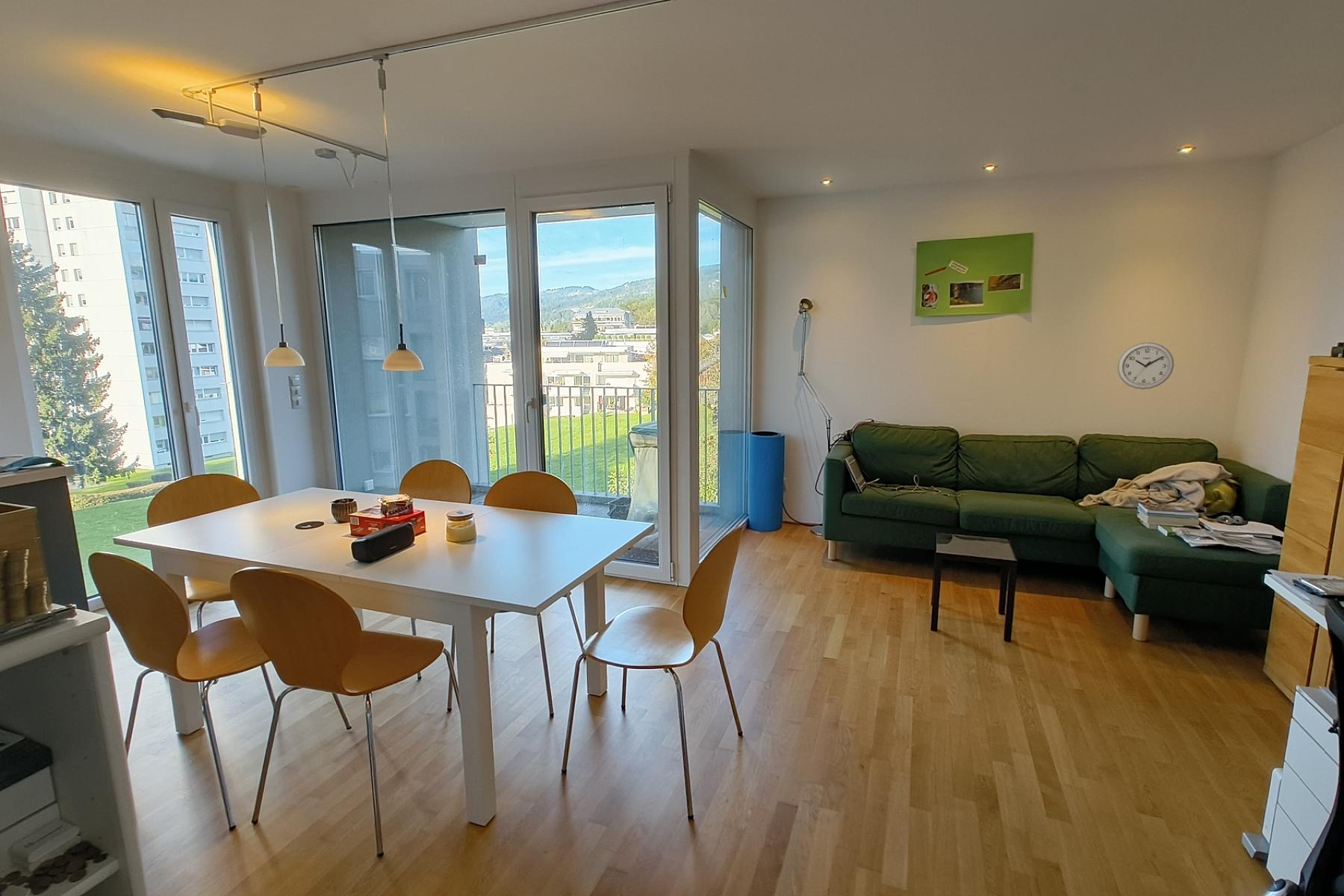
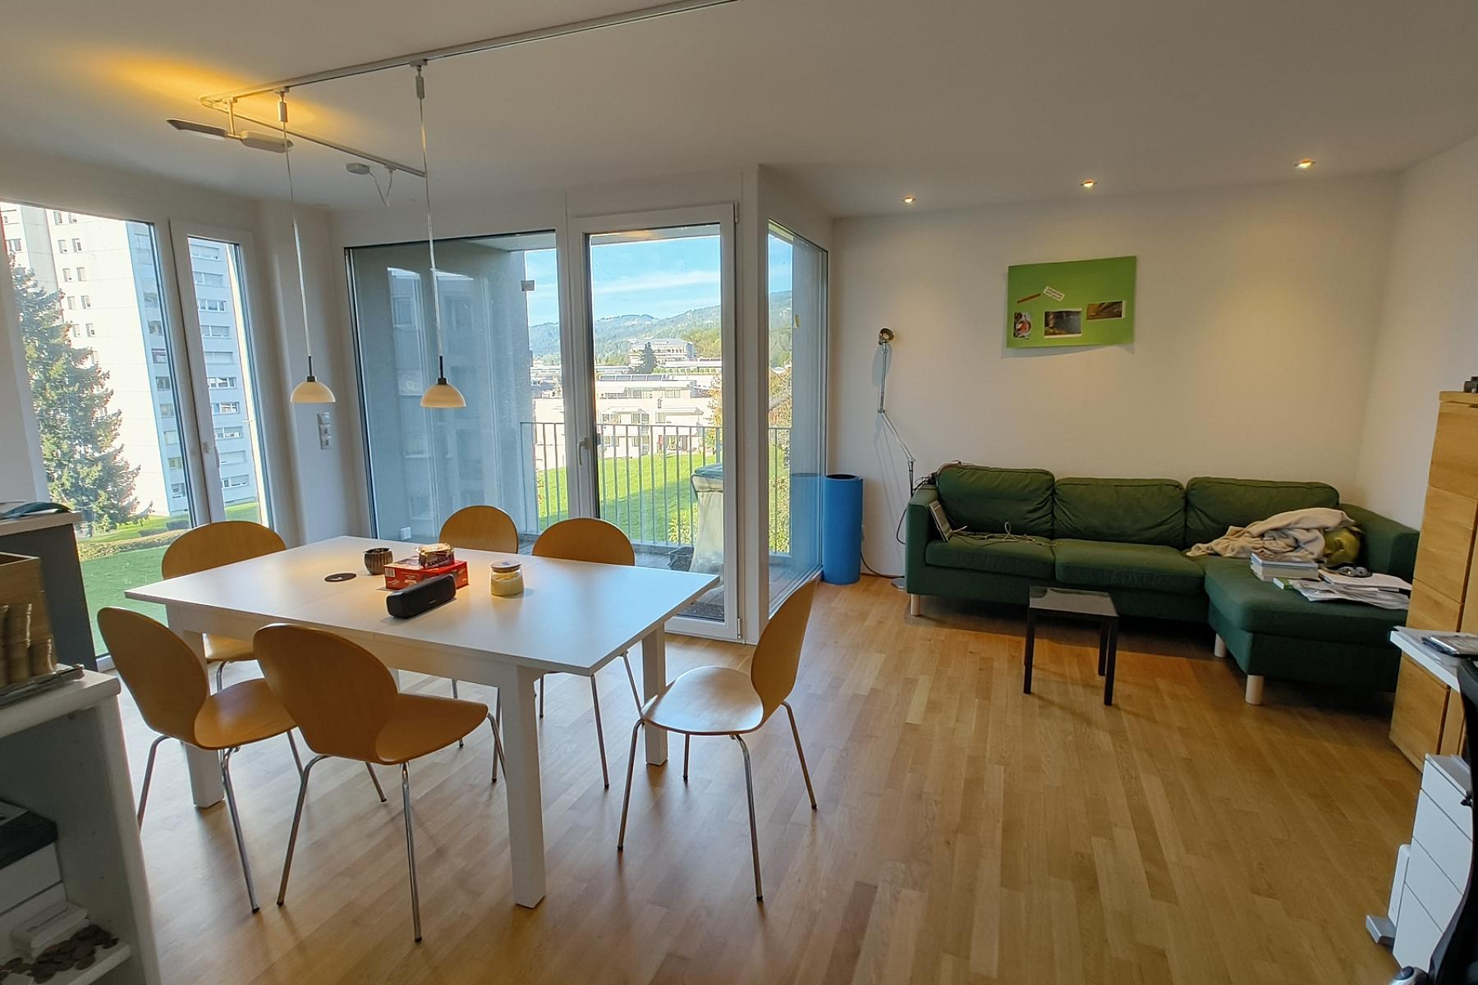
- wall clock [1116,341,1175,390]
